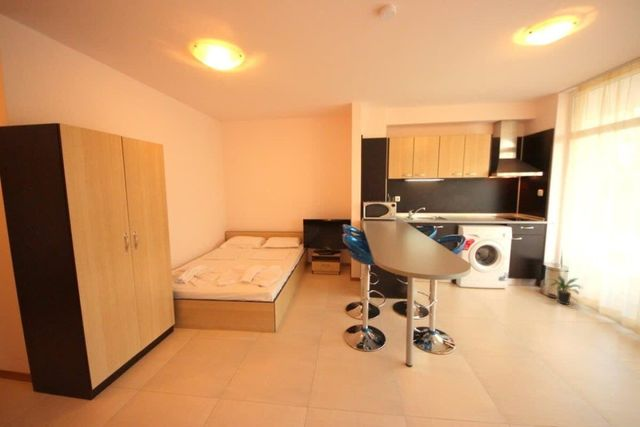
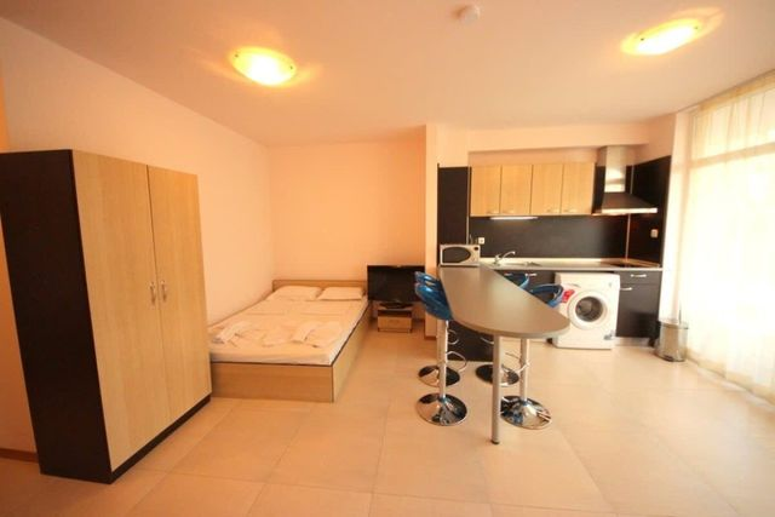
- potted plant [547,274,583,306]
